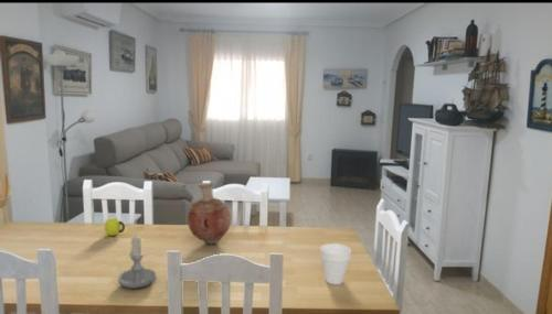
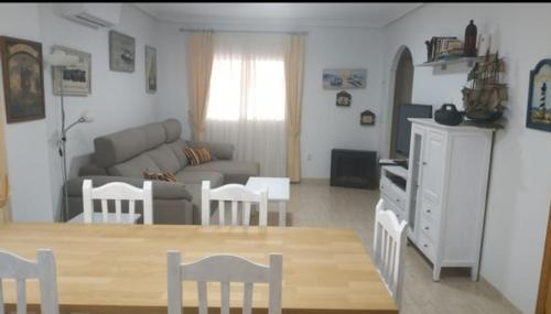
- cup [104,217,126,237]
- candle [117,234,158,290]
- vase [187,182,232,245]
- cup [319,242,352,286]
